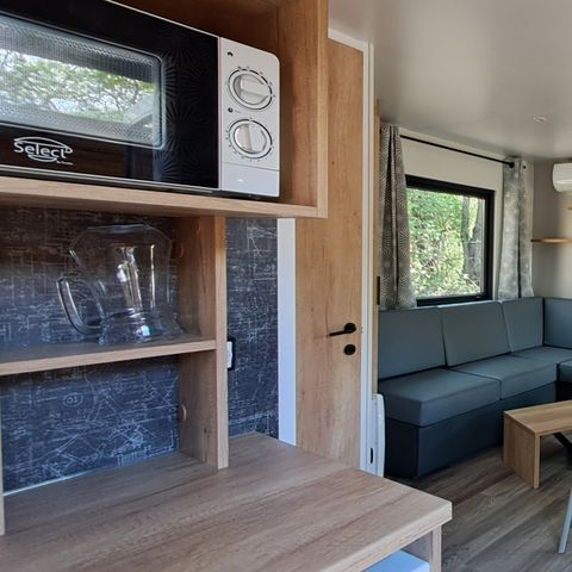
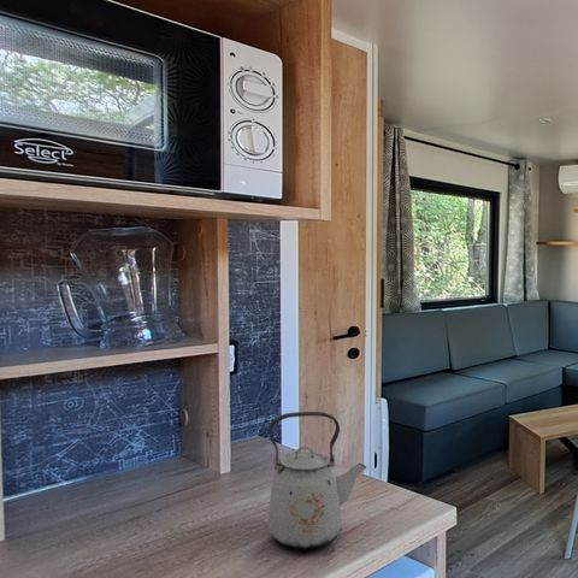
+ kettle [267,411,368,550]
